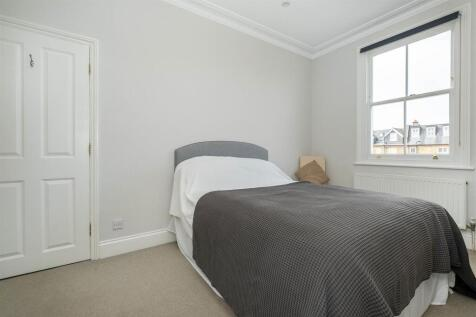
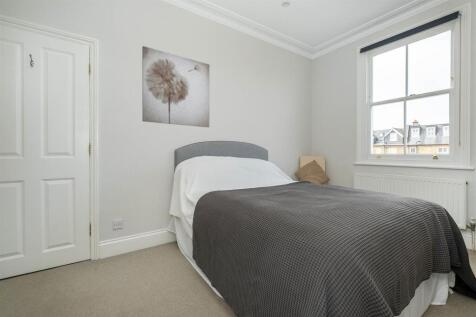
+ wall art [141,45,210,128]
